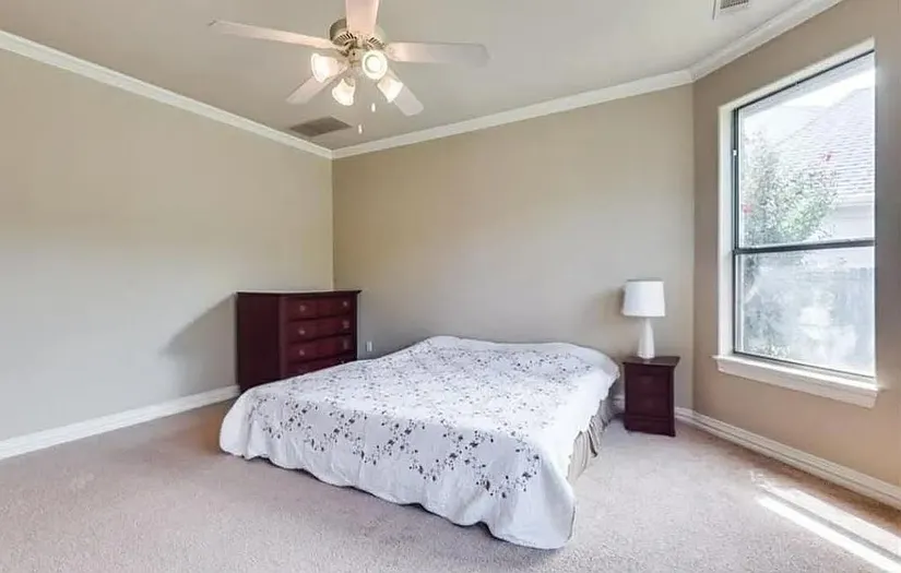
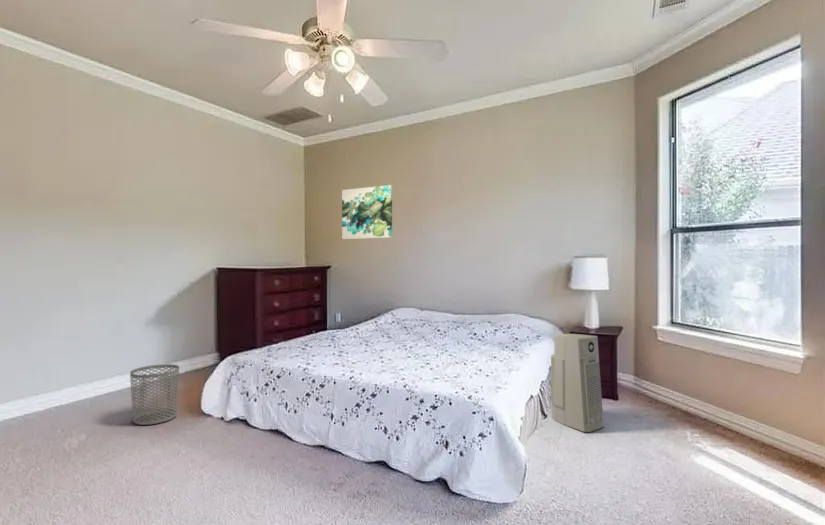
+ wall art [341,184,393,240]
+ air purifier [550,333,605,433]
+ waste bin [129,363,180,426]
